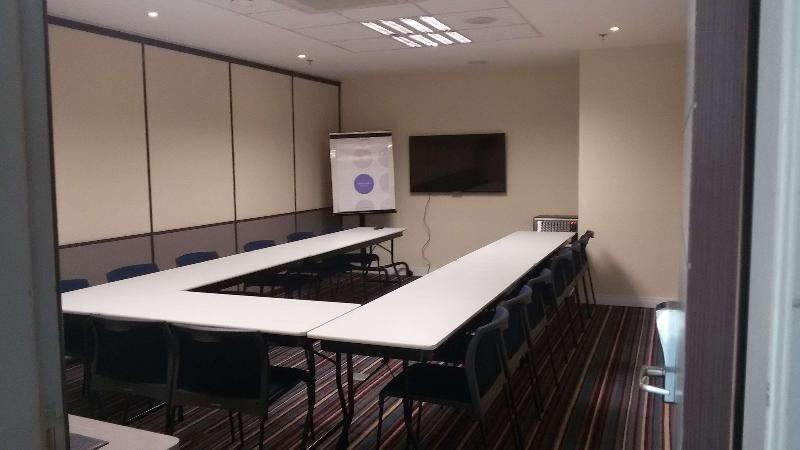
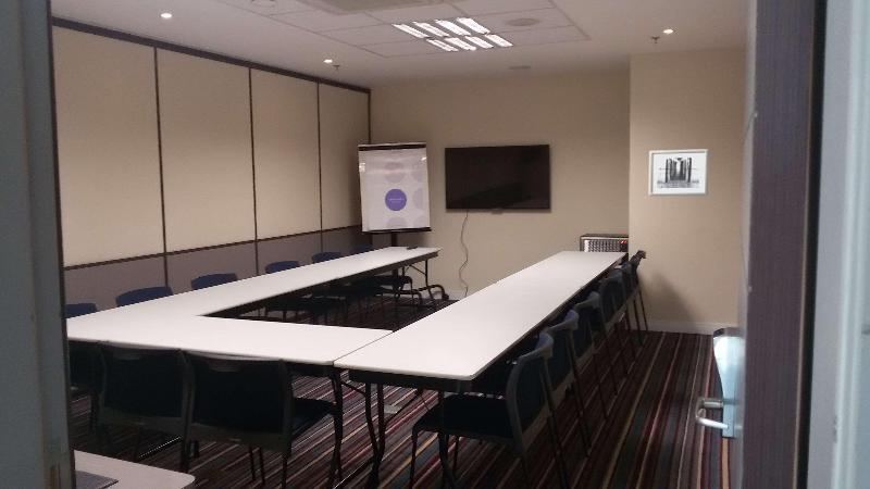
+ wall art [648,148,709,197]
